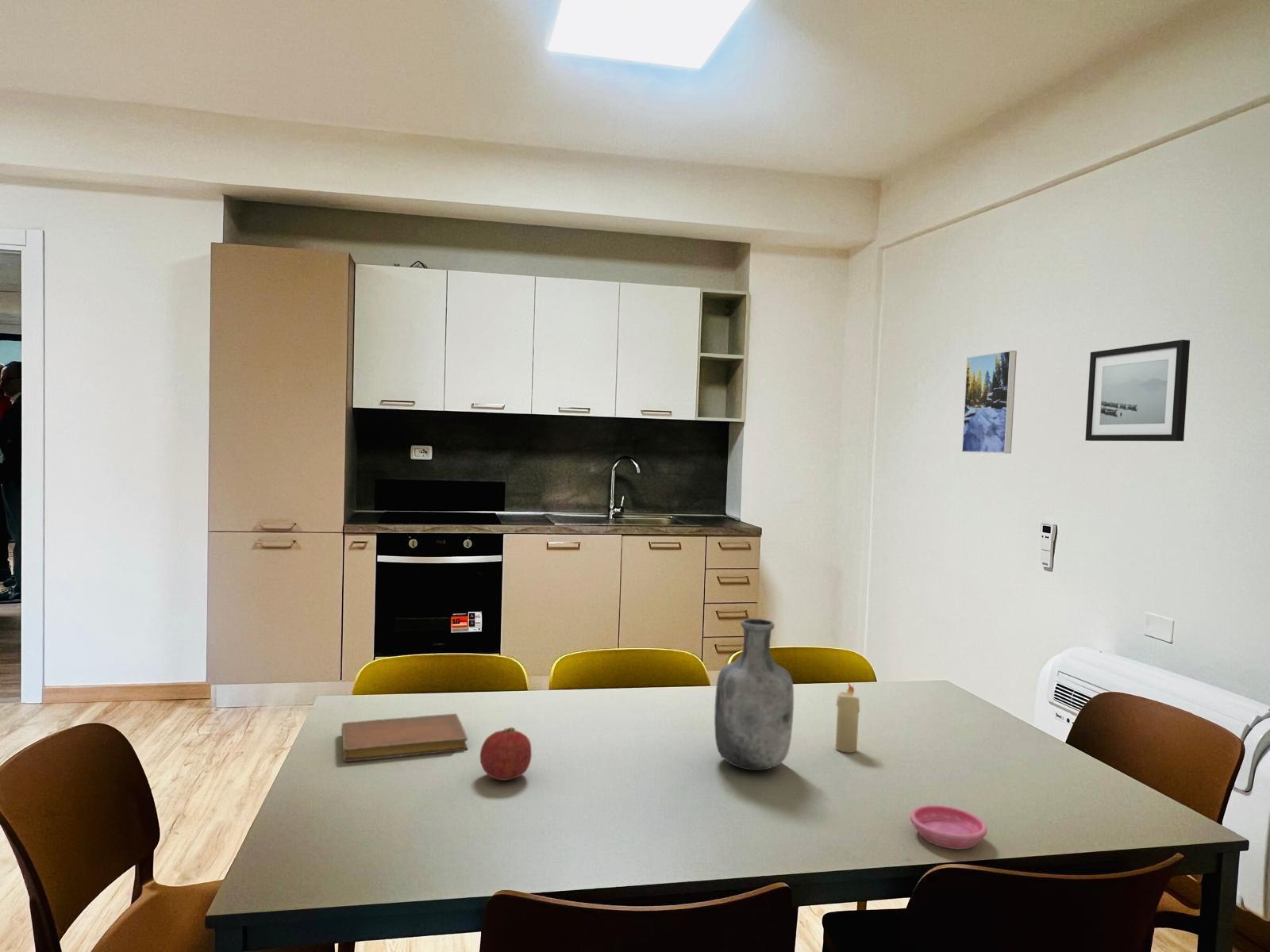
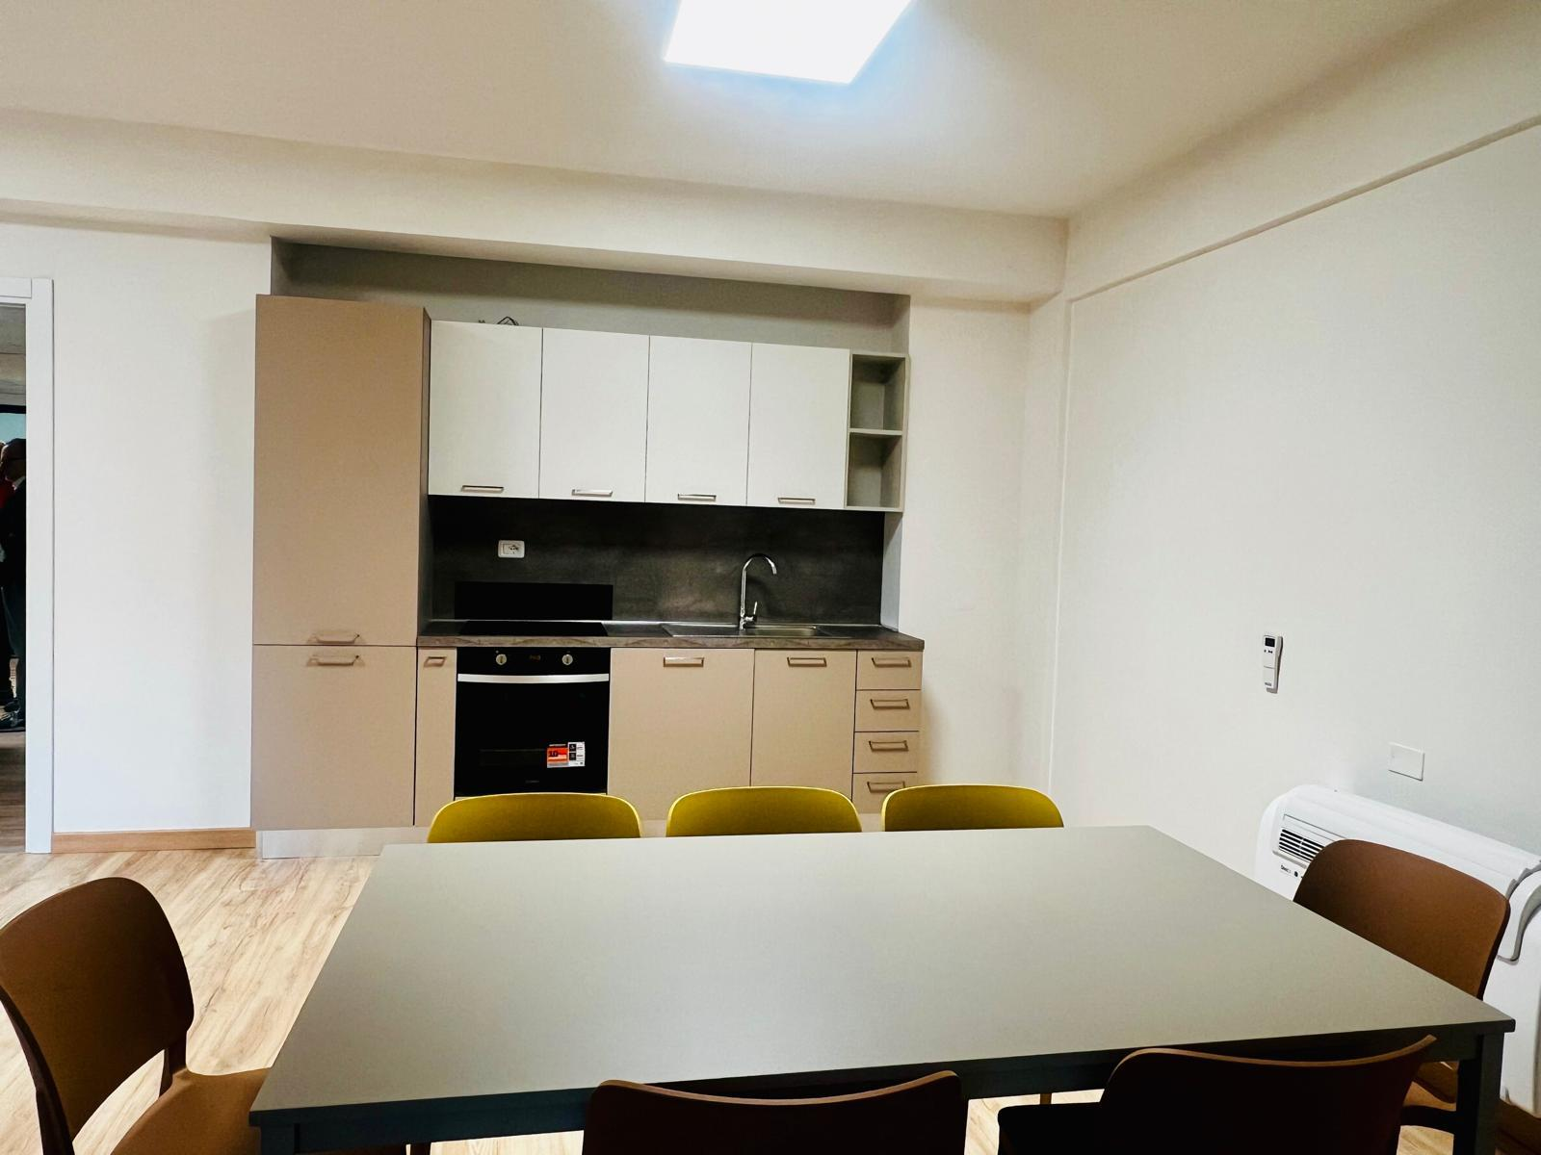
- wall art [1084,339,1191,442]
- vase [714,618,795,771]
- saucer [910,804,988,850]
- notebook [341,712,468,762]
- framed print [961,350,1018,455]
- candle [835,681,860,754]
- fruit [479,727,533,781]
